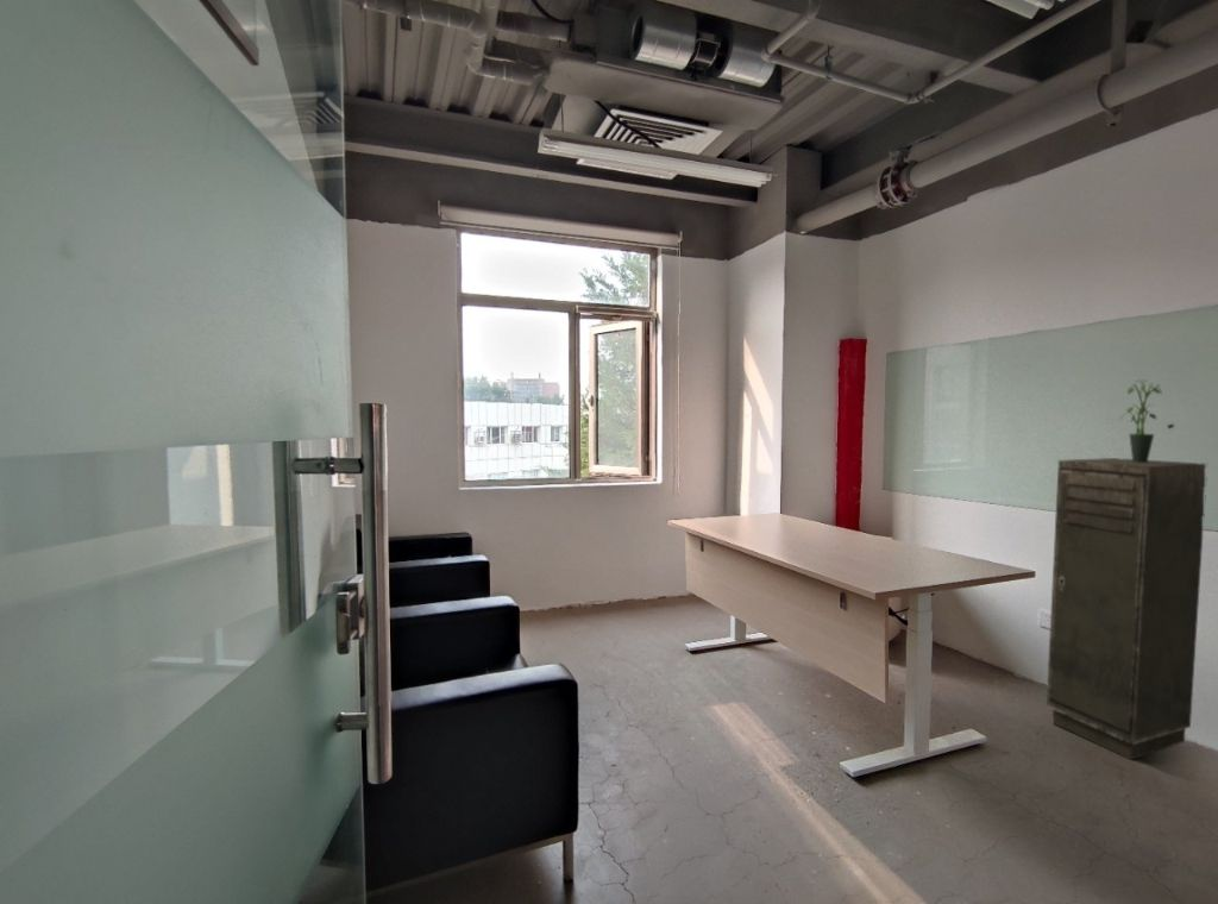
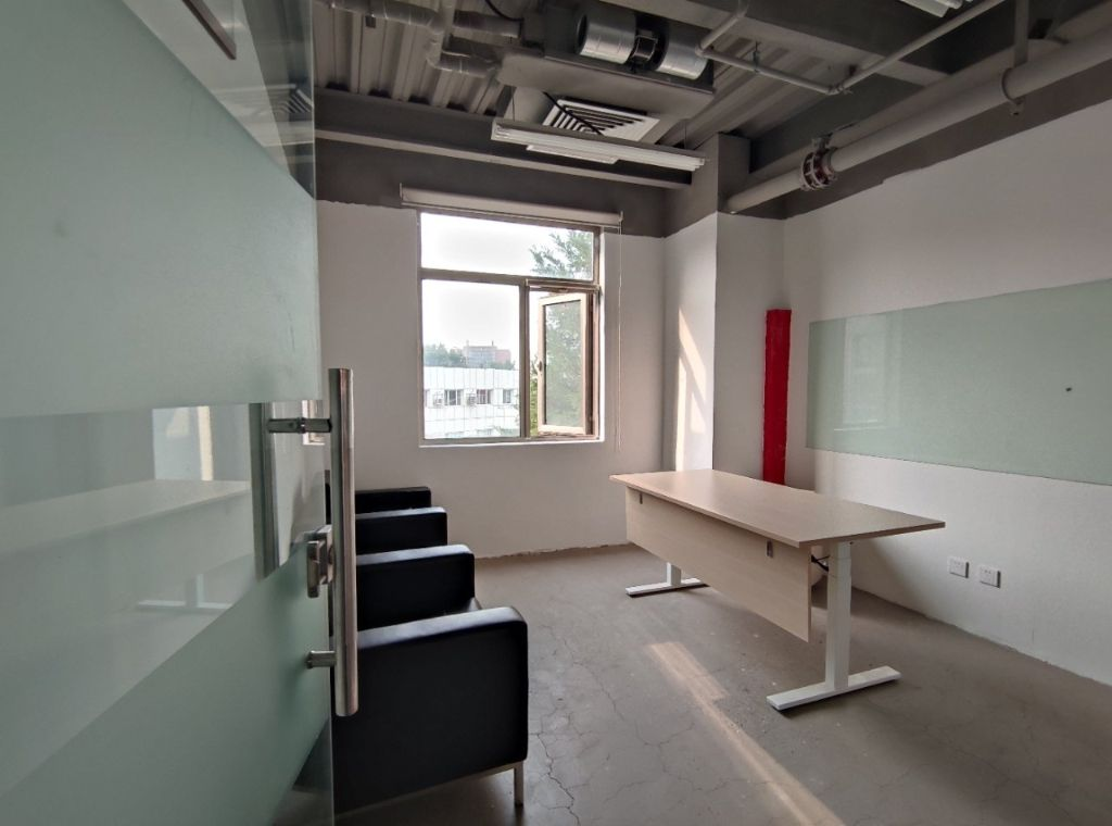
- potted plant [1118,378,1163,463]
- storage cabinet [1046,457,1207,761]
